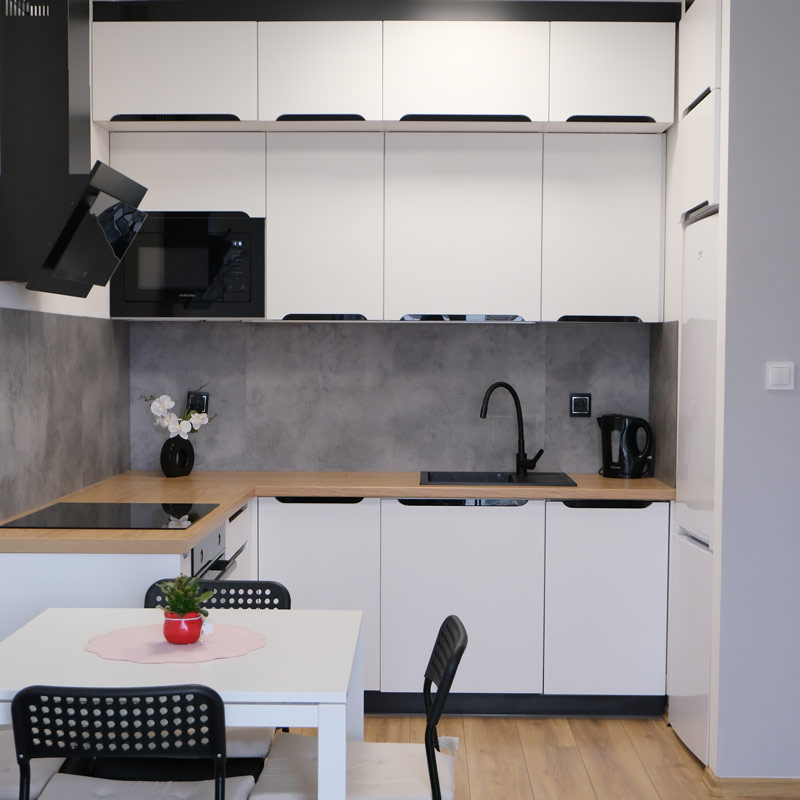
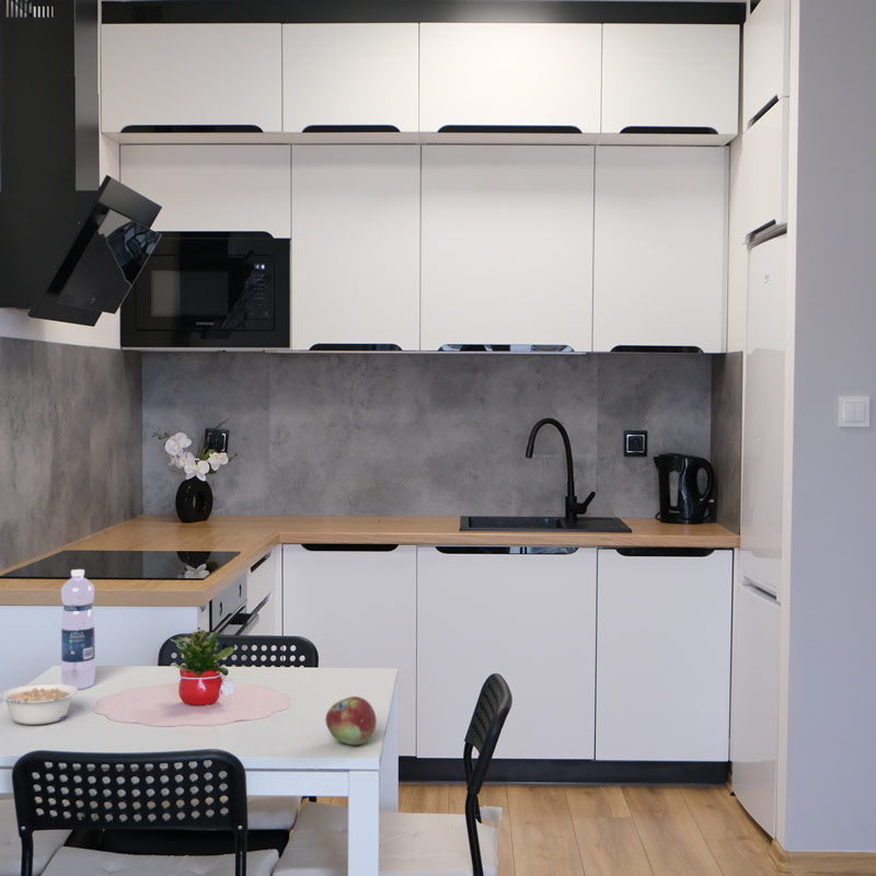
+ water bottle [60,568,96,690]
+ legume [0,682,79,726]
+ fruit [324,695,378,746]
